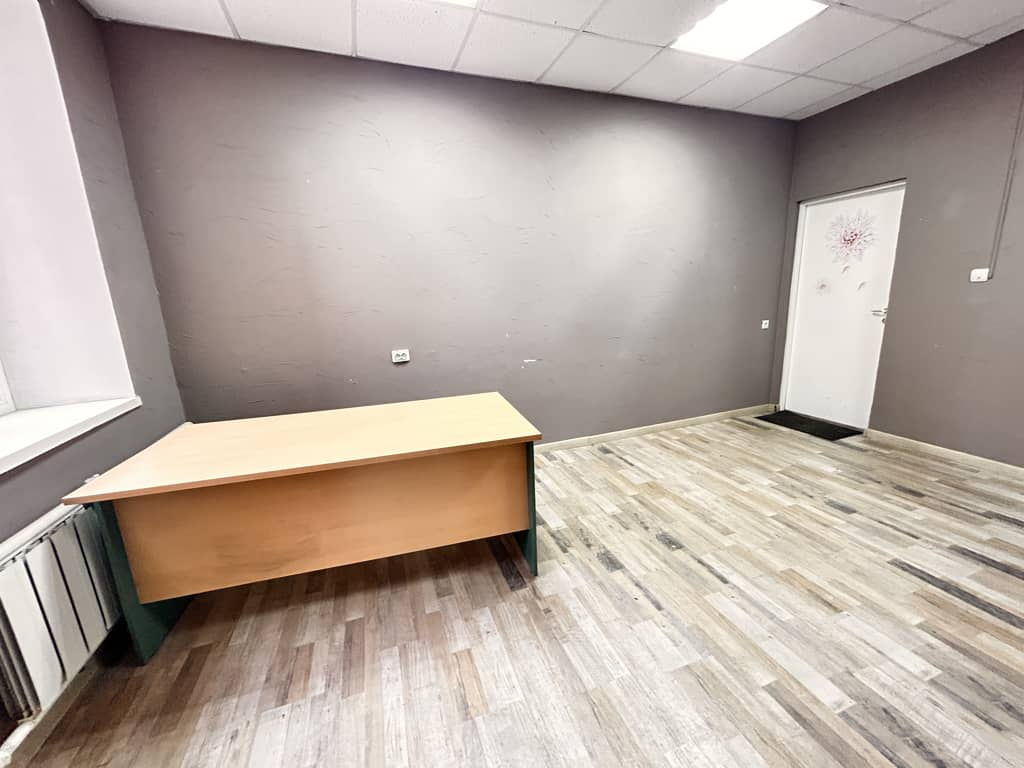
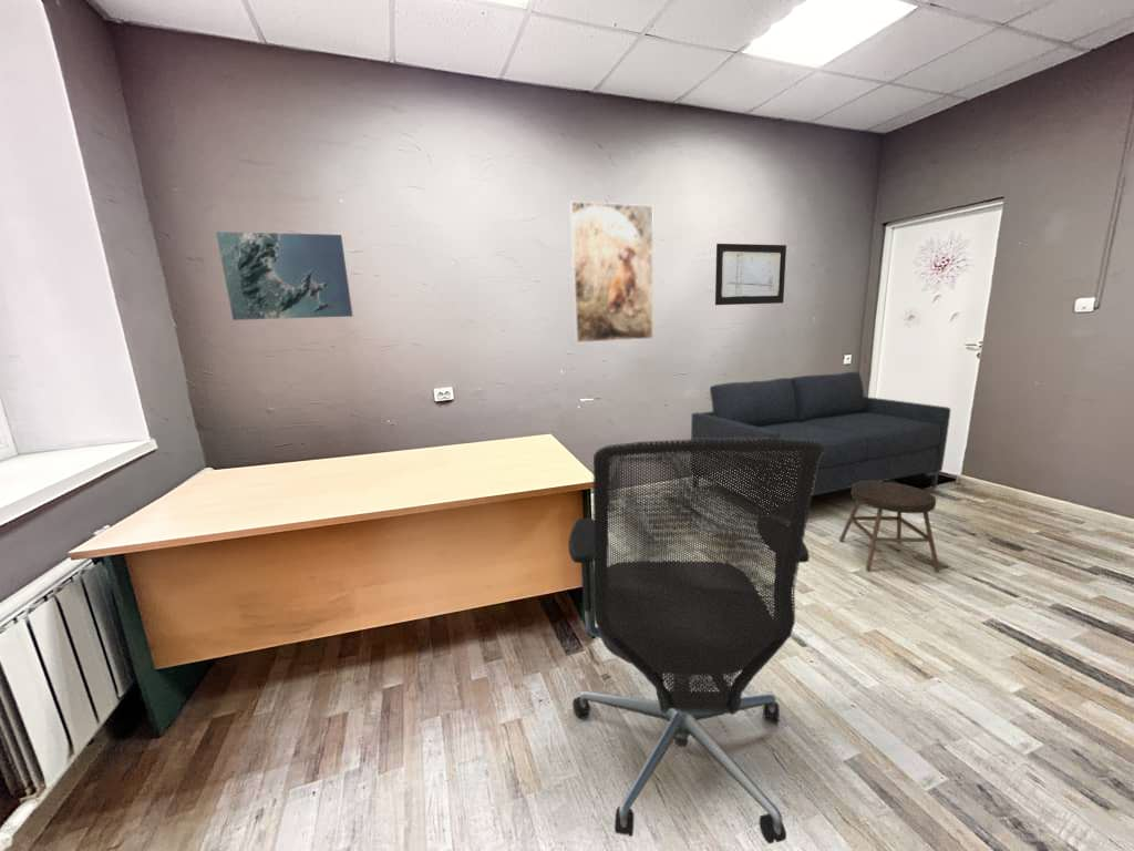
+ stool [838,481,941,573]
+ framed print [568,201,654,344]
+ wall art [714,243,787,306]
+ office chair [567,438,824,845]
+ sofa [690,371,951,516]
+ map [215,230,354,321]
